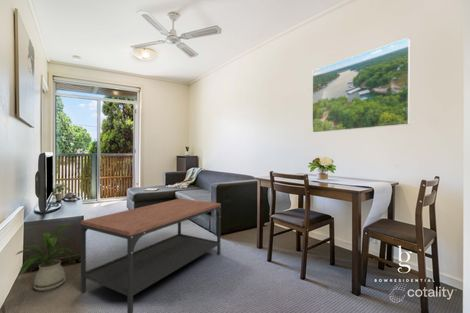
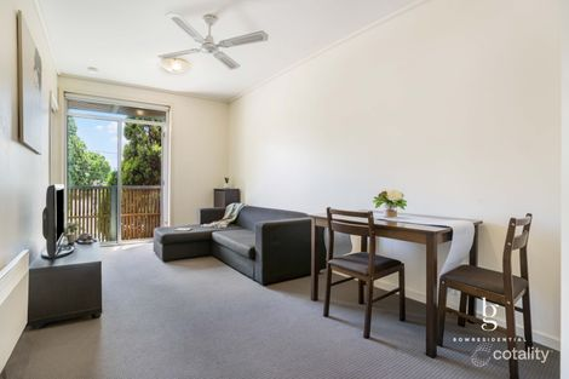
- coffee table [80,198,222,313]
- house plant [15,221,74,292]
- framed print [311,37,411,134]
